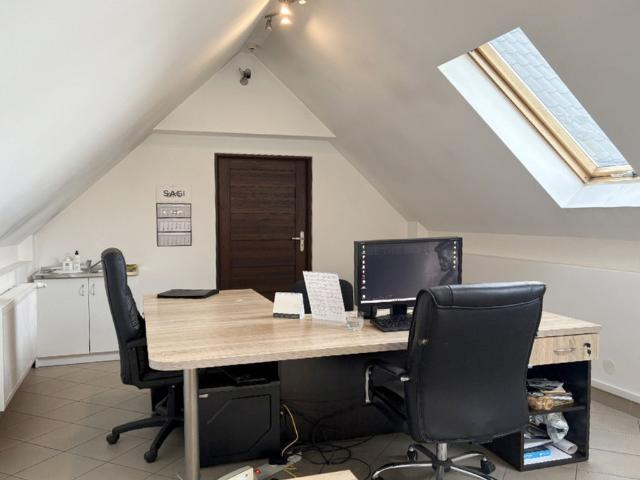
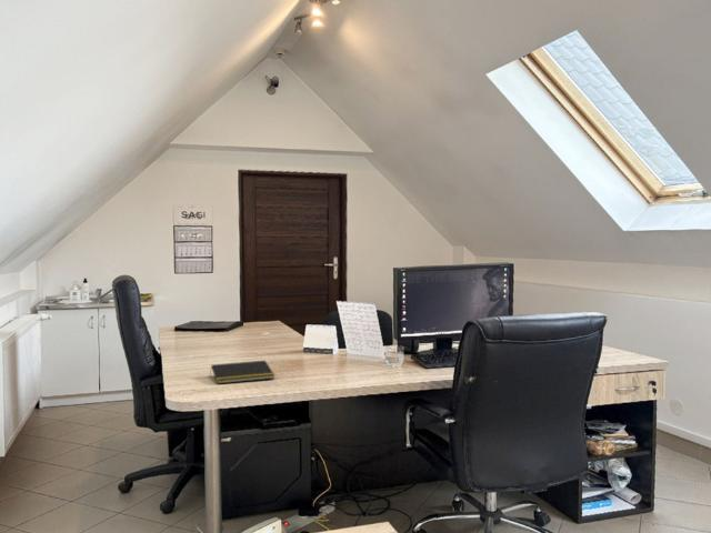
+ notepad [209,360,276,385]
